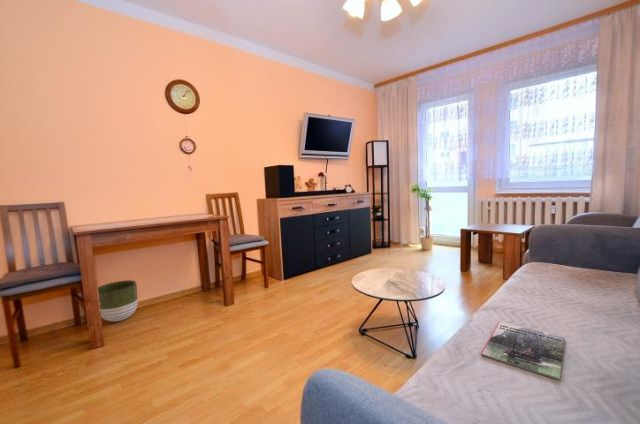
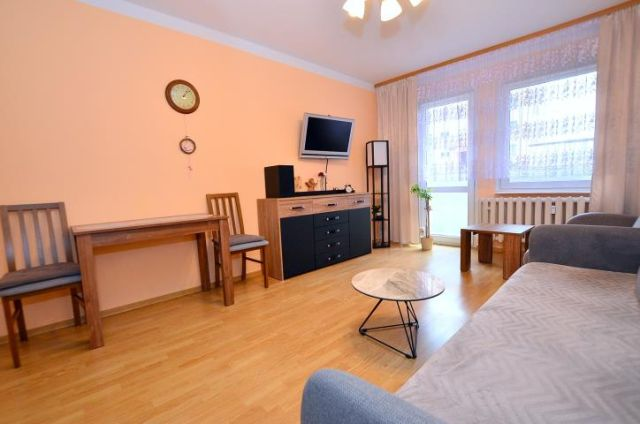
- magazine [481,321,565,381]
- planter [97,279,139,323]
